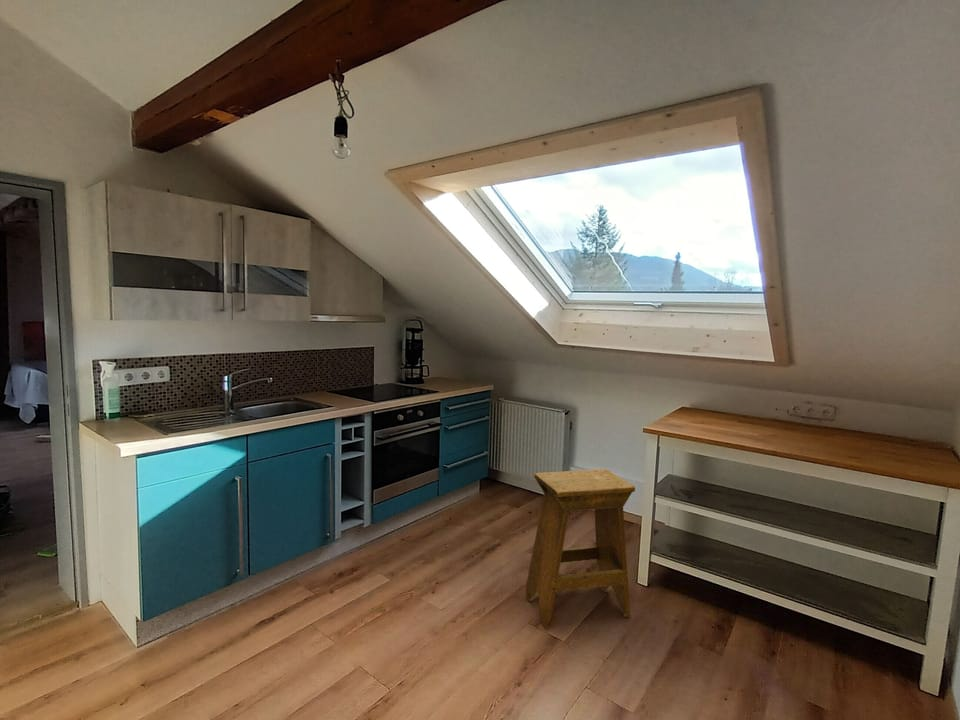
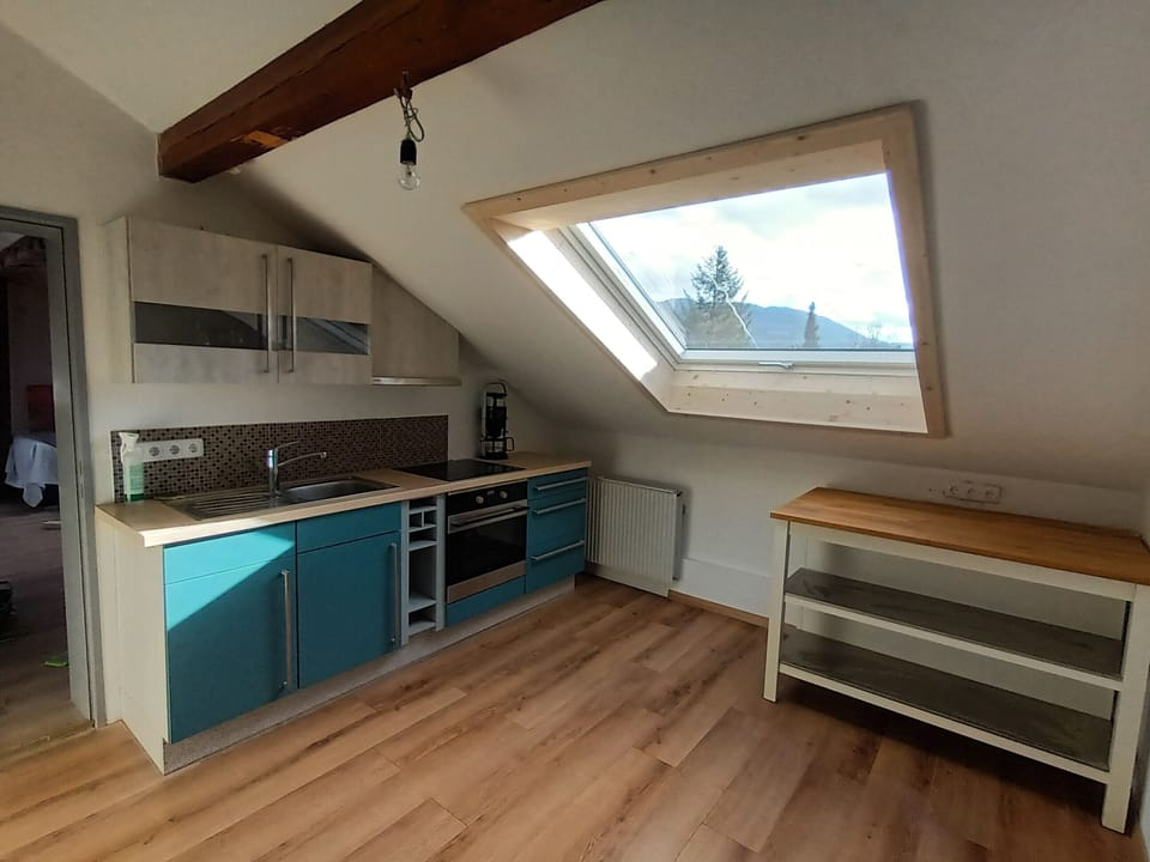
- stool [525,468,636,628]
